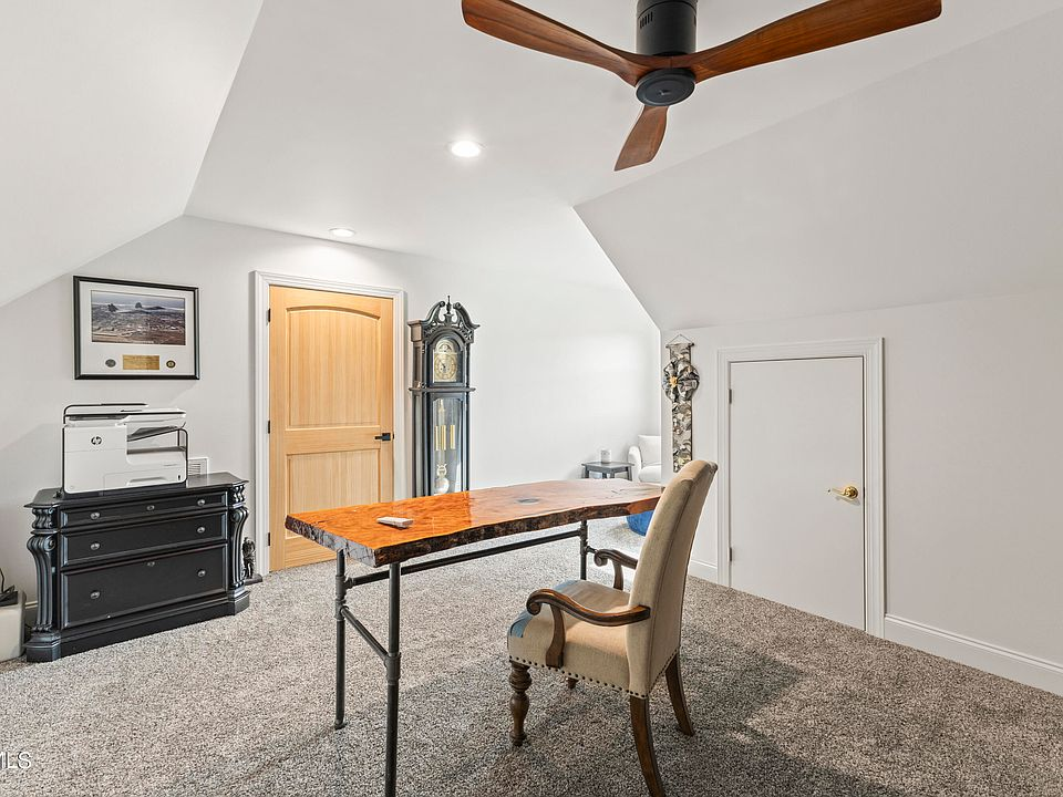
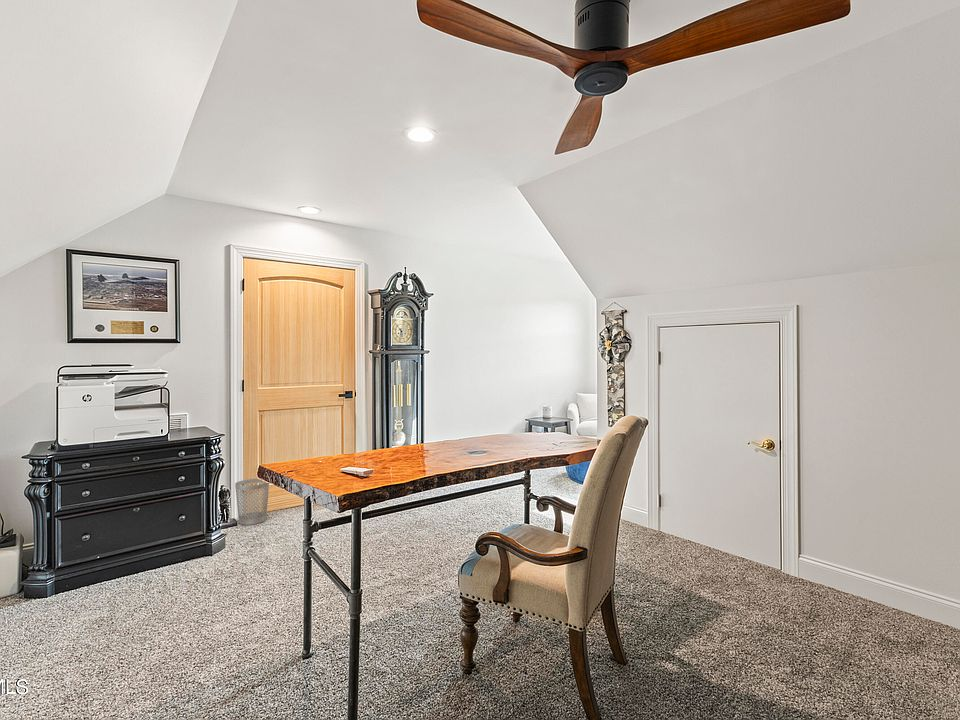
+ wastebasket [234,478,270,526]
